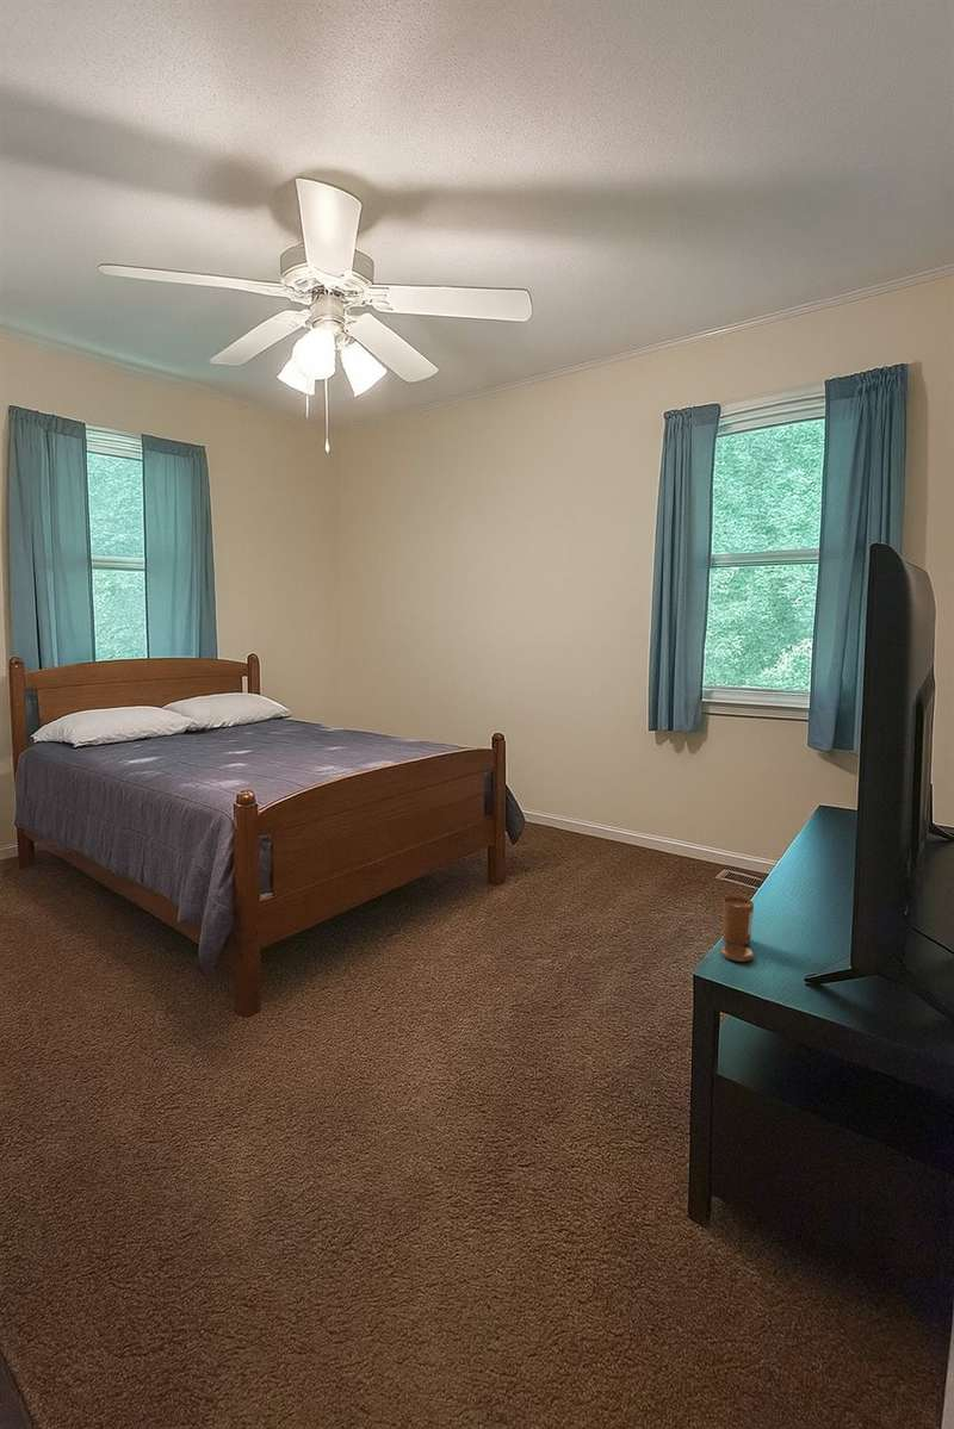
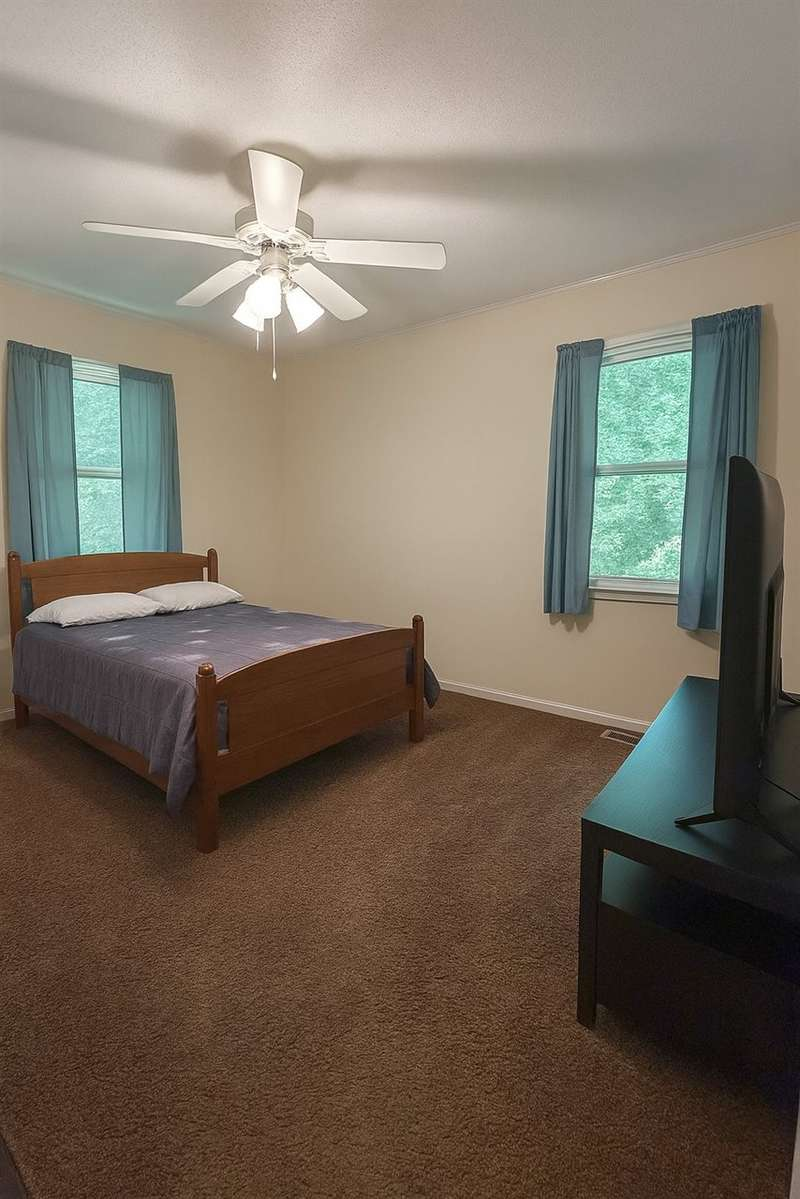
- candle [720,895,755,963]
